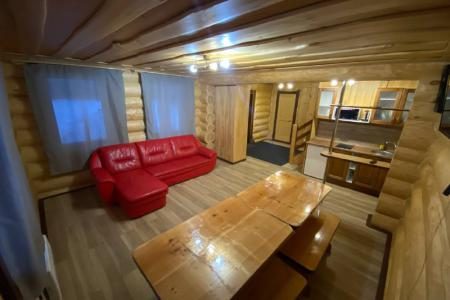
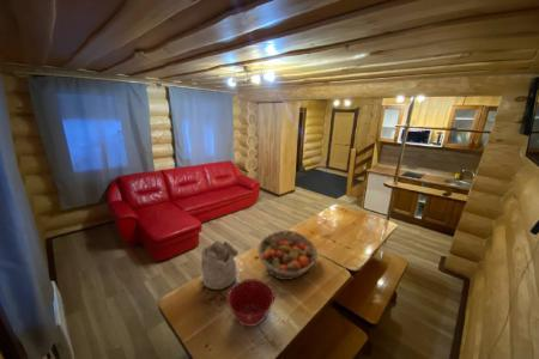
+ mixing bowl [225,278,275,328]
+ fruit basket [256,229,319,281]
+ mineral sample [200,239,240,291]
